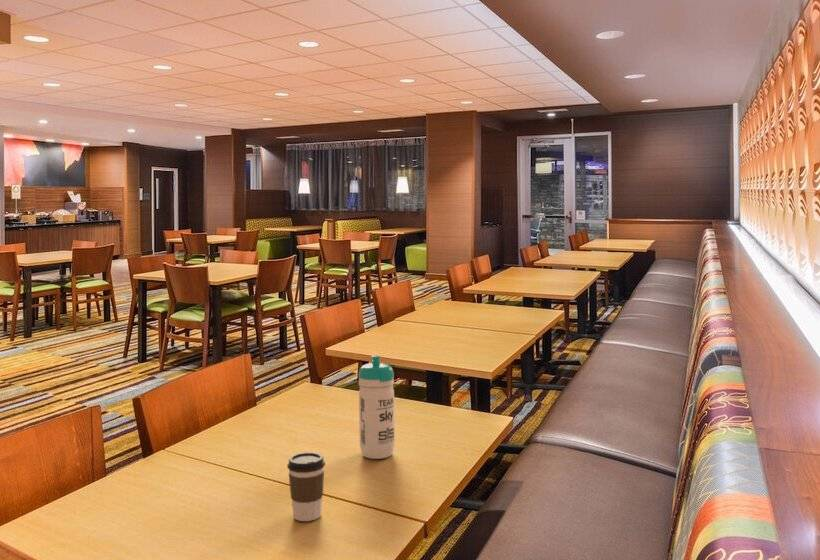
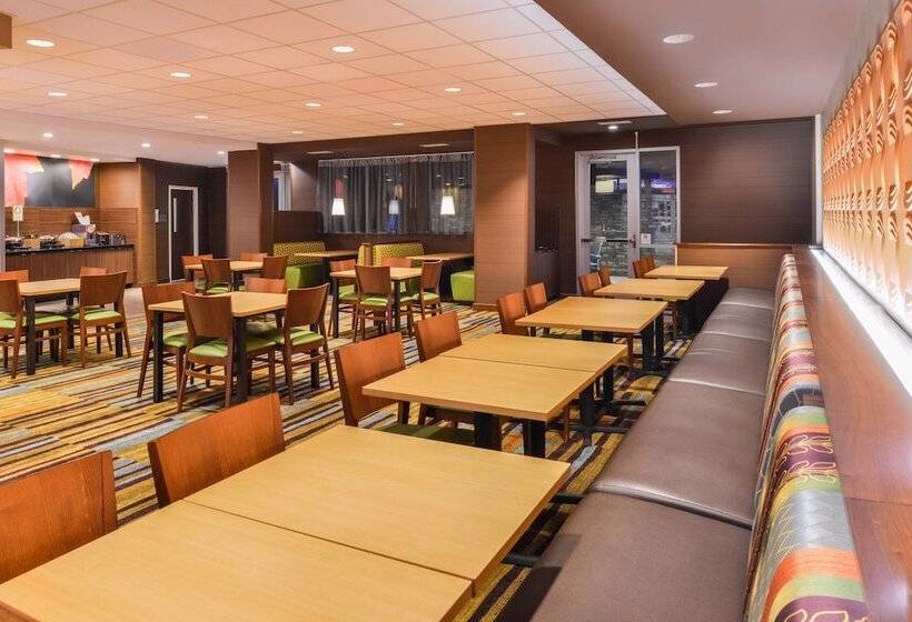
- coffee cup [286,451,326,522]
- water bottle [357,354,396,460]
